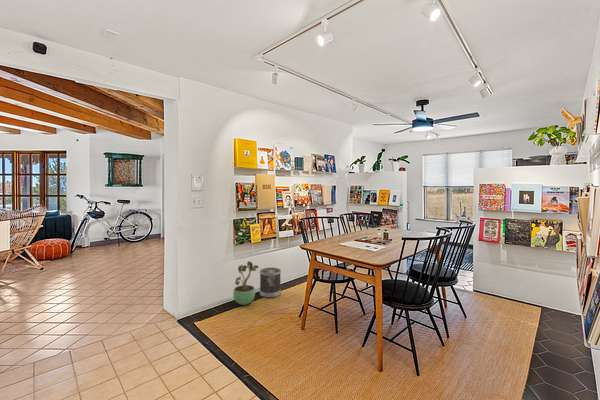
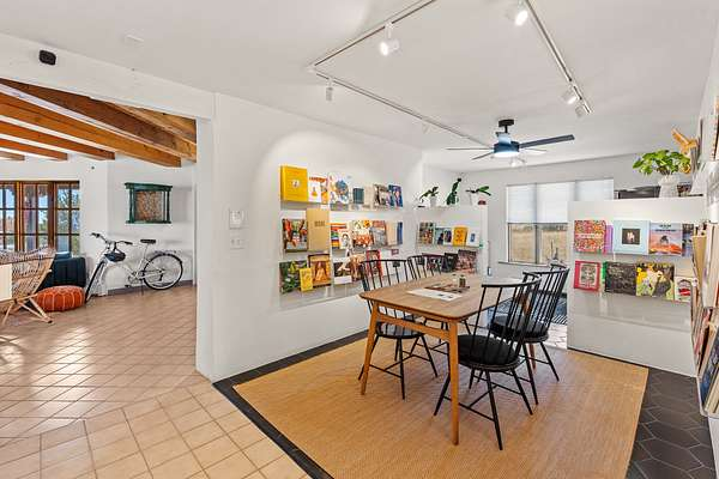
- wastebasket [259,267,282,299]
- potted plant [232,260,260,306]
